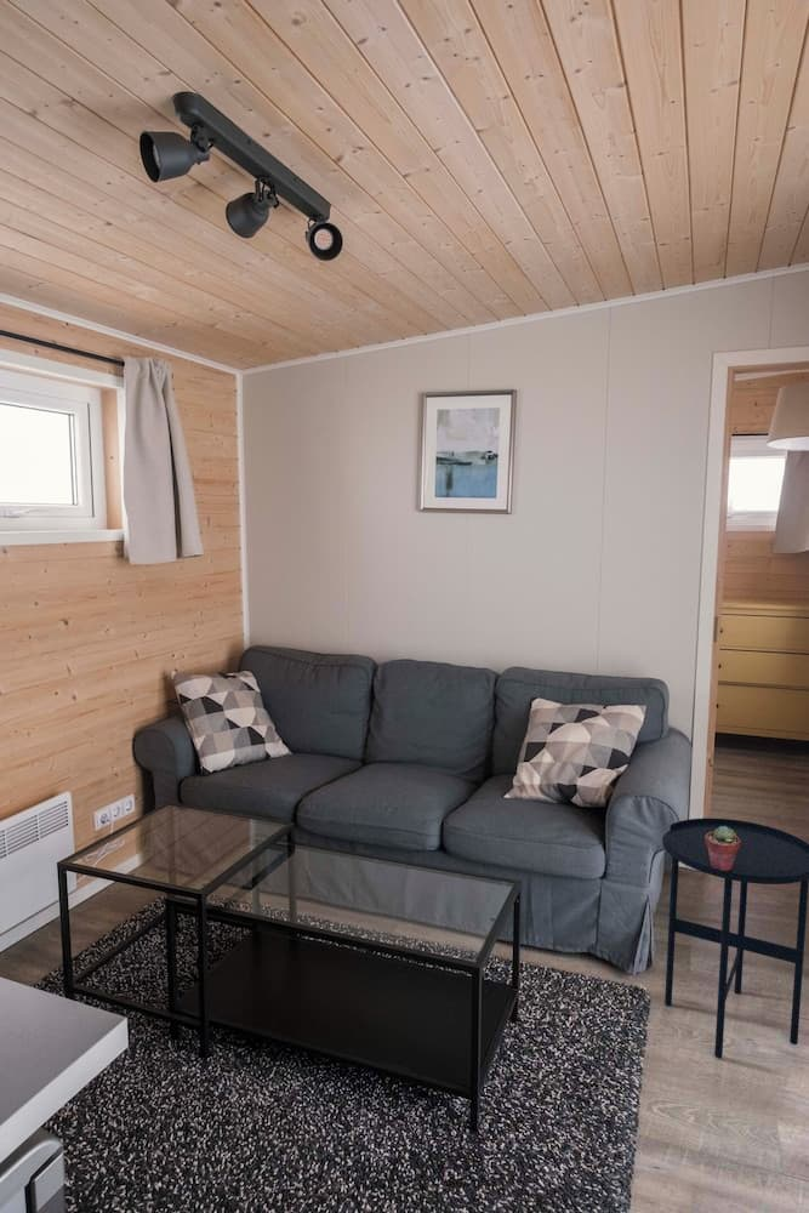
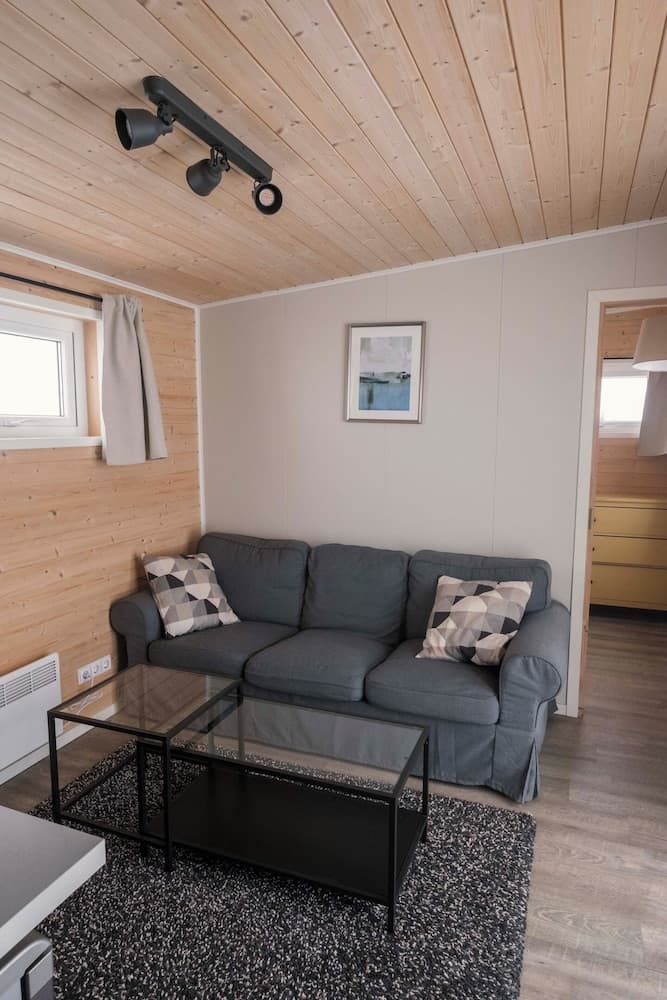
- side table [661,818,809,1059]
- potted succulent [705,826,740,872]
